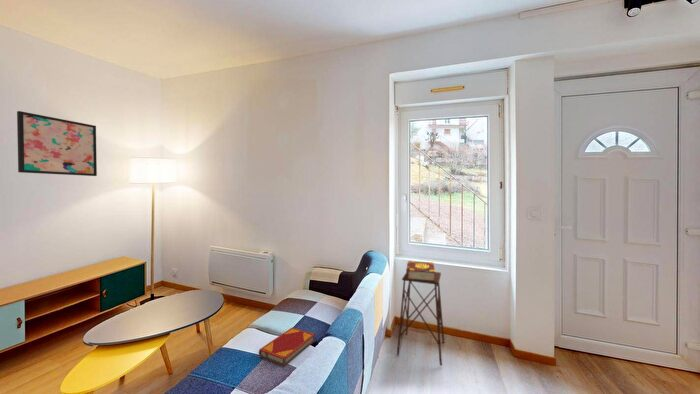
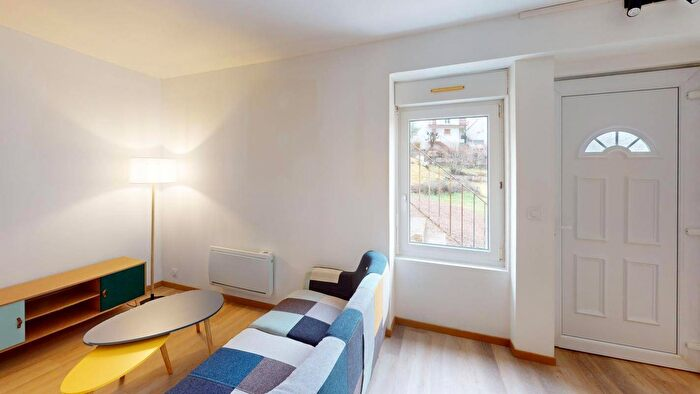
- wall art [16,110,98,177]
- book [405,260,436,282]
- hardback book [258,326,316,367]
- side table [396,271,445,367]
